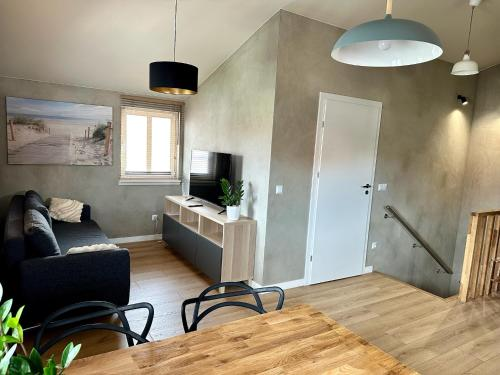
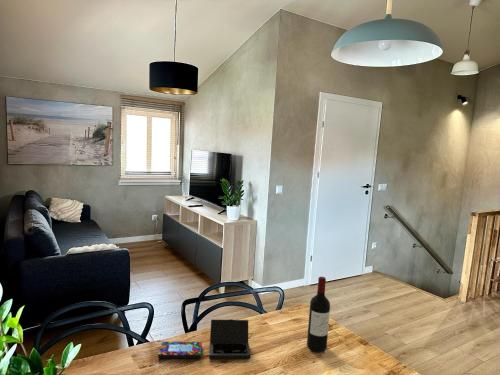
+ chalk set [157,318,251,360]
+ wine bottle [306,276,331,353]
